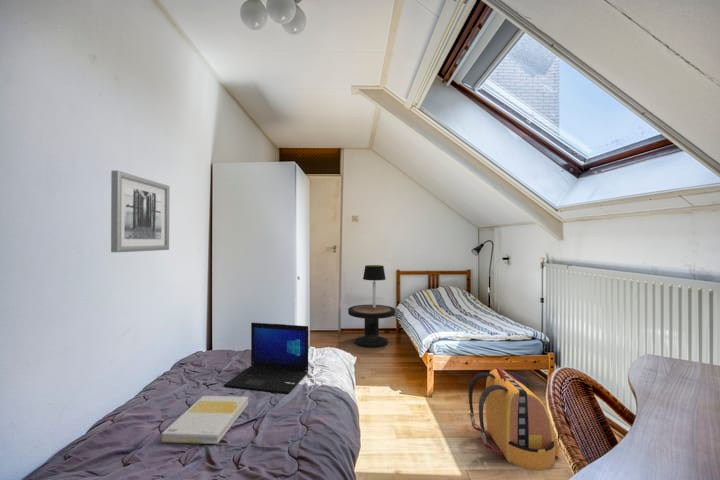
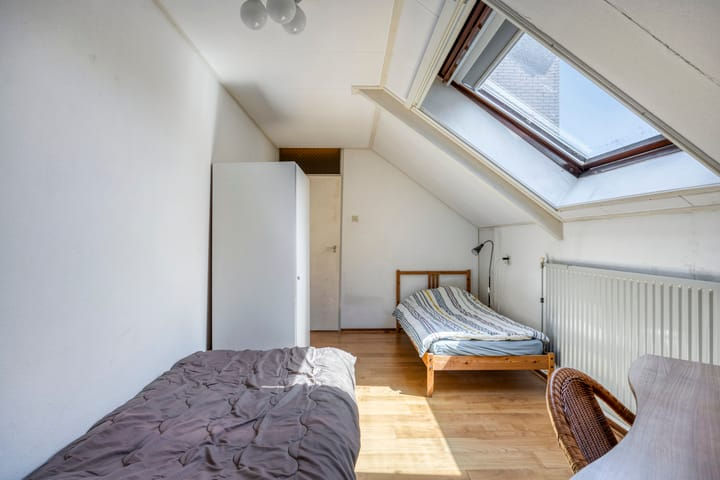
- book [160,395,249,445]
- wall art [110,169,170,253]
- side table [347,304,396,349]
- laptop [223,322,309,394]
- table lamp [362,264,387,308]
- backpack [467,366,560,472]
